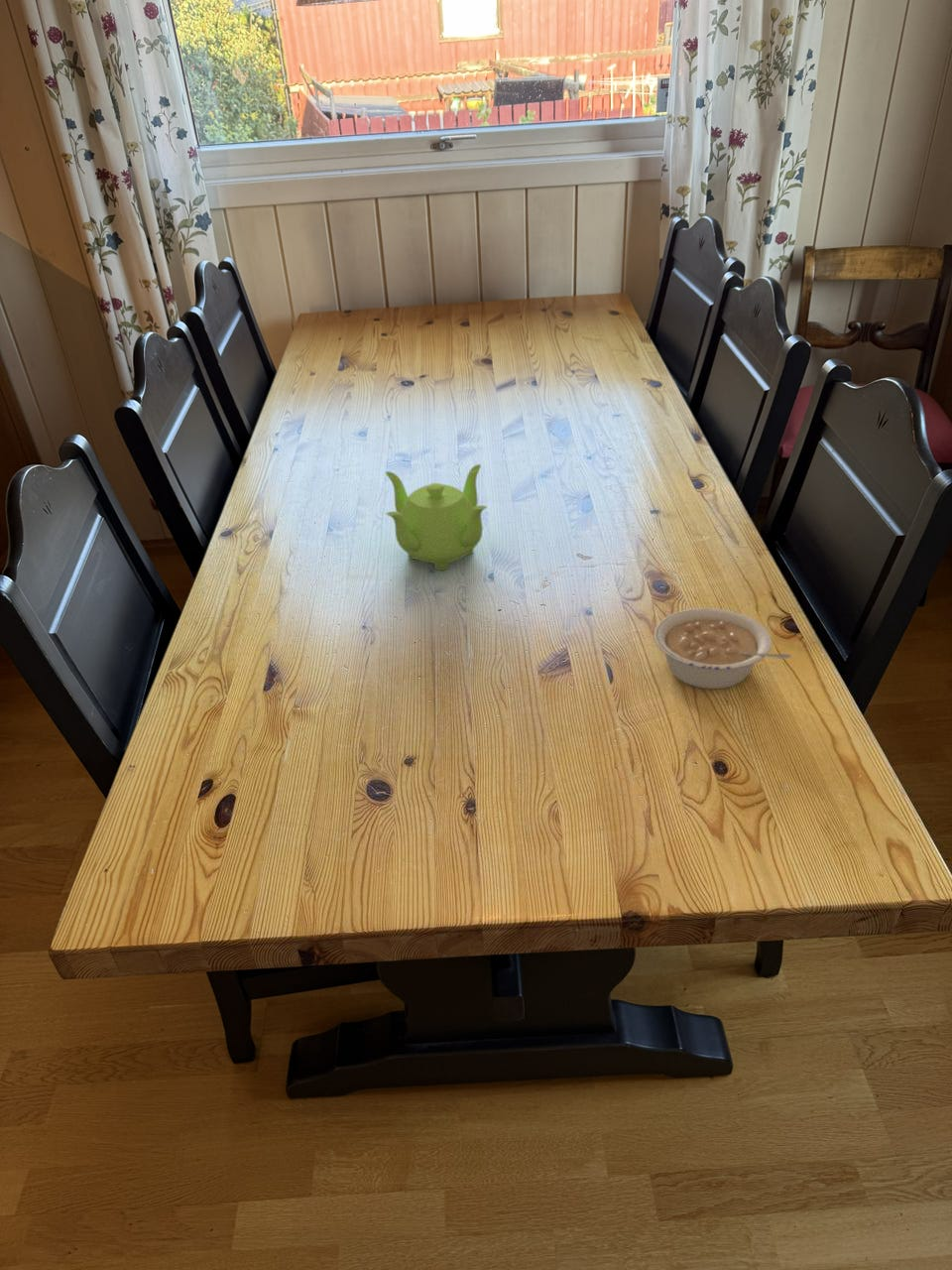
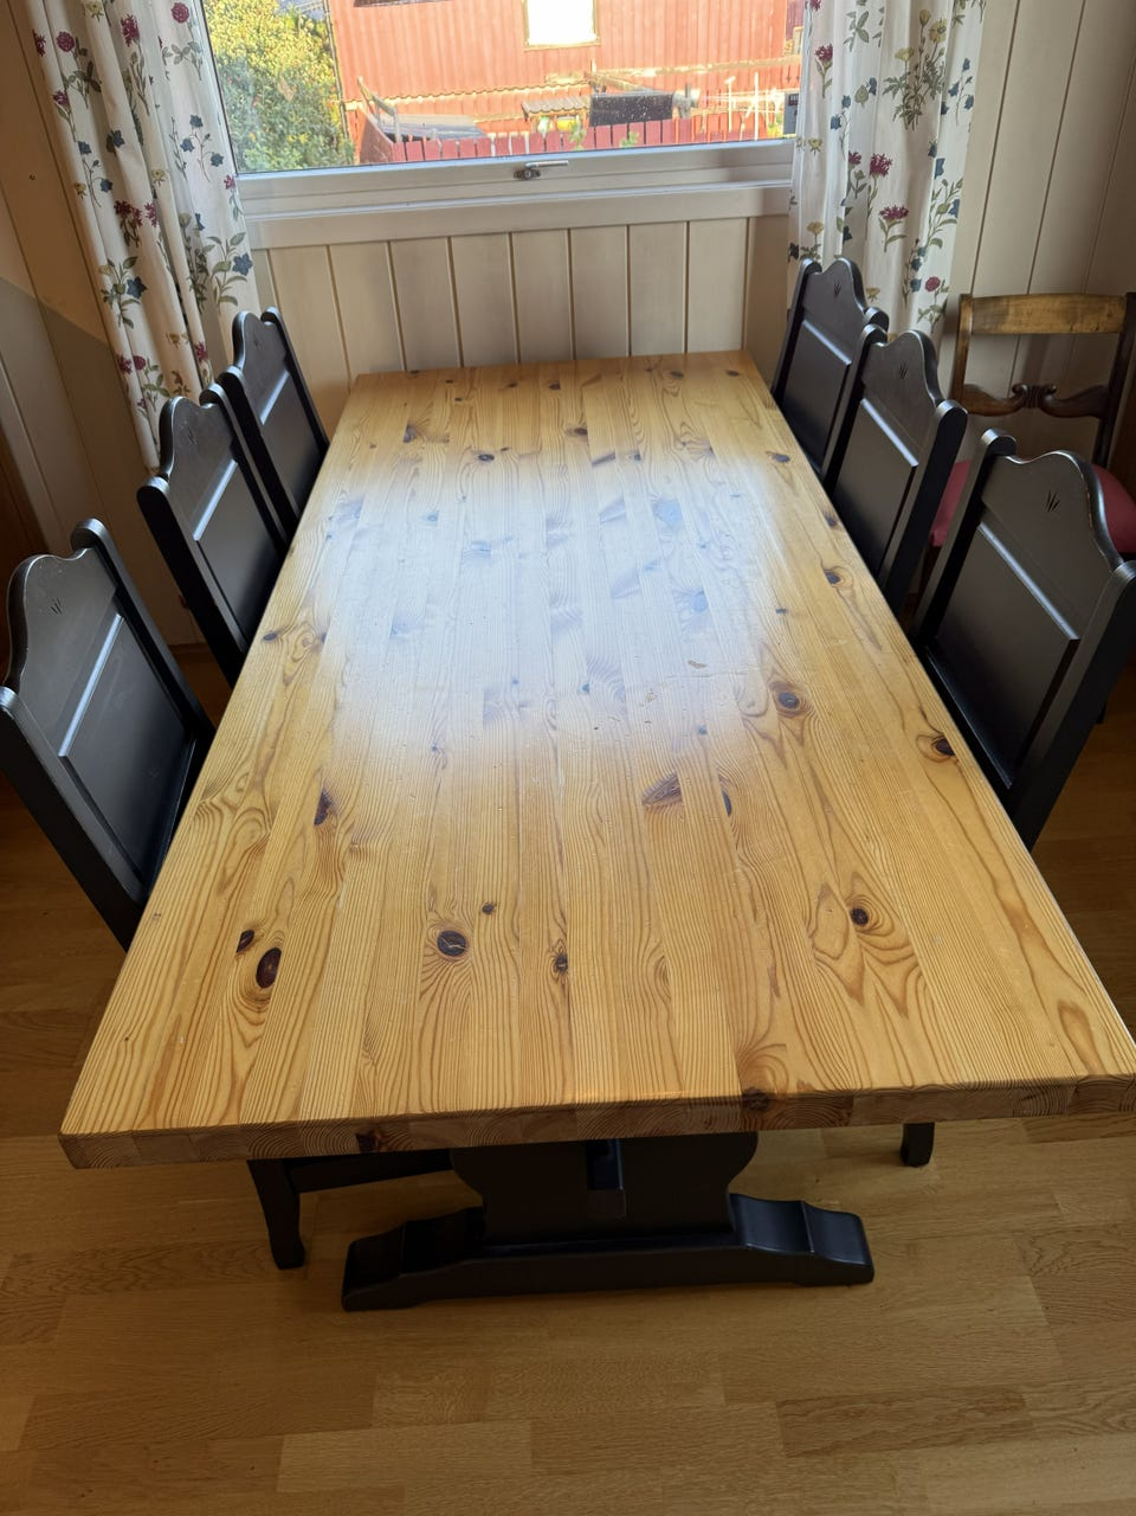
- legume [653,607,791,691]
- teapot [385,463,488,572]
